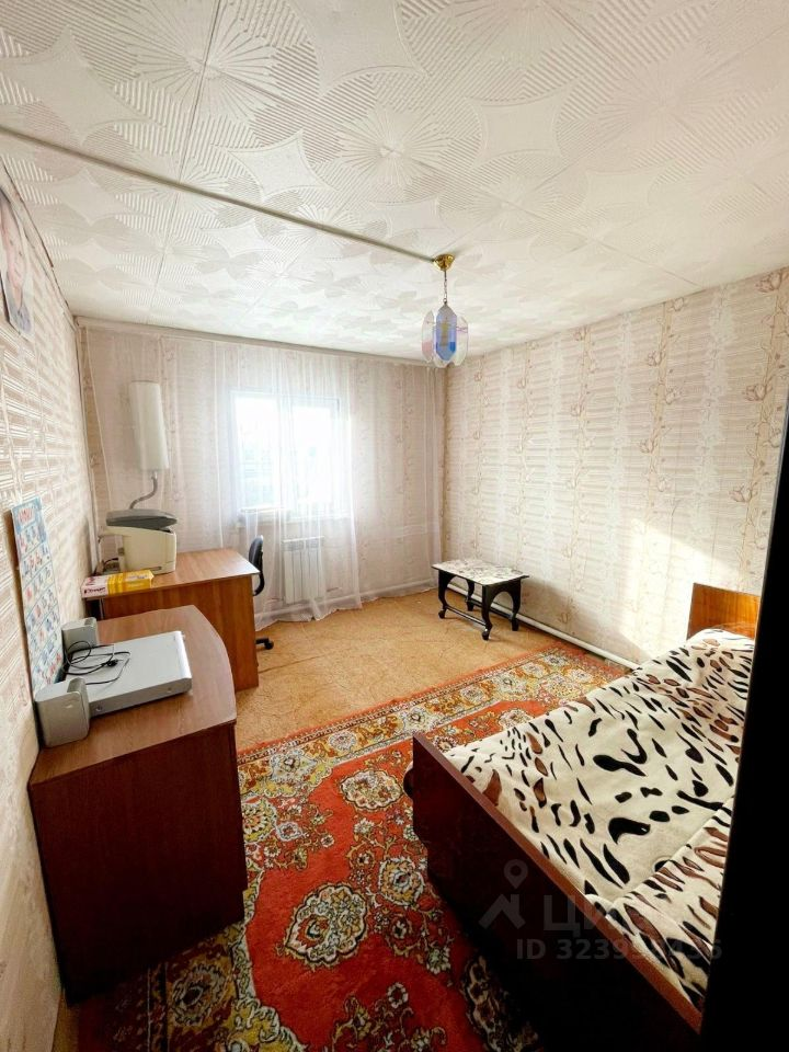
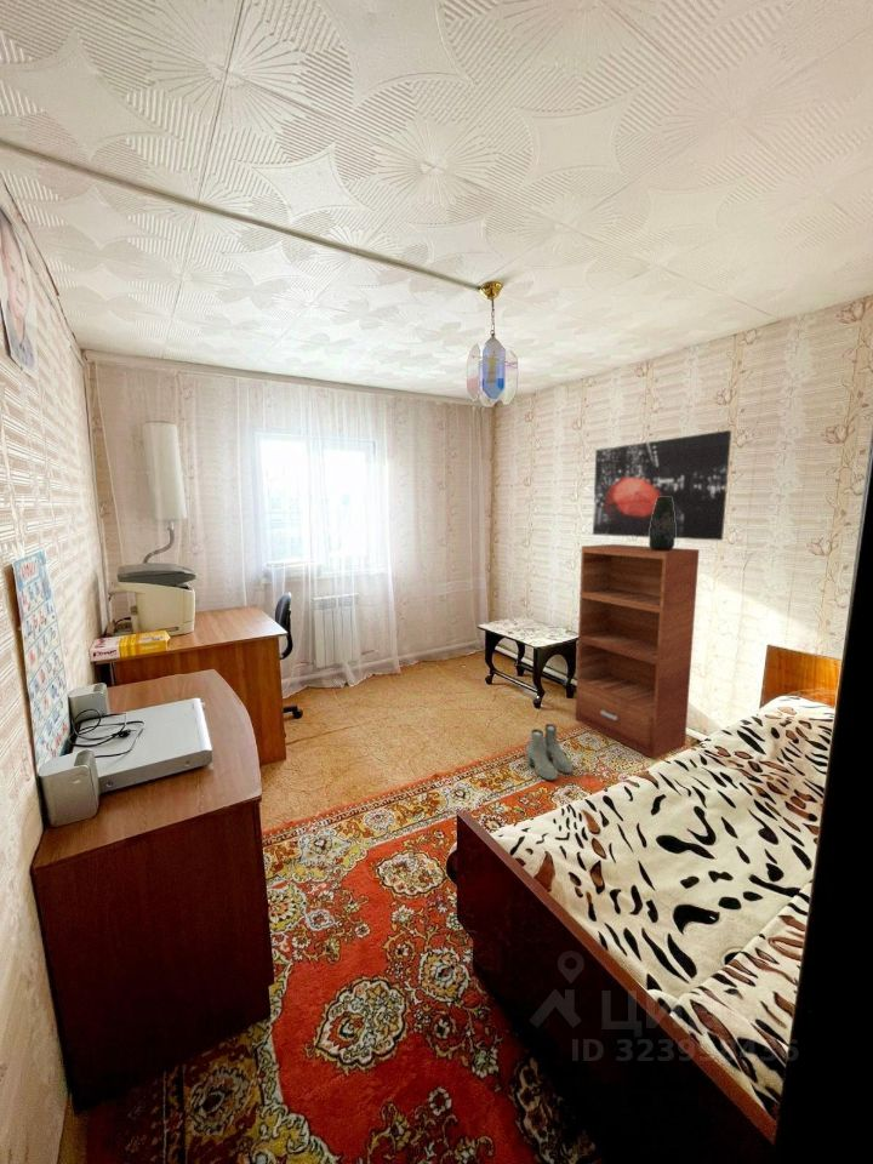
+ bookshelf [575,543,701,760]
+ wall art [592,429,732,542]
+ boots [525,723,574,781]
+ vase [647,497,677,550]
